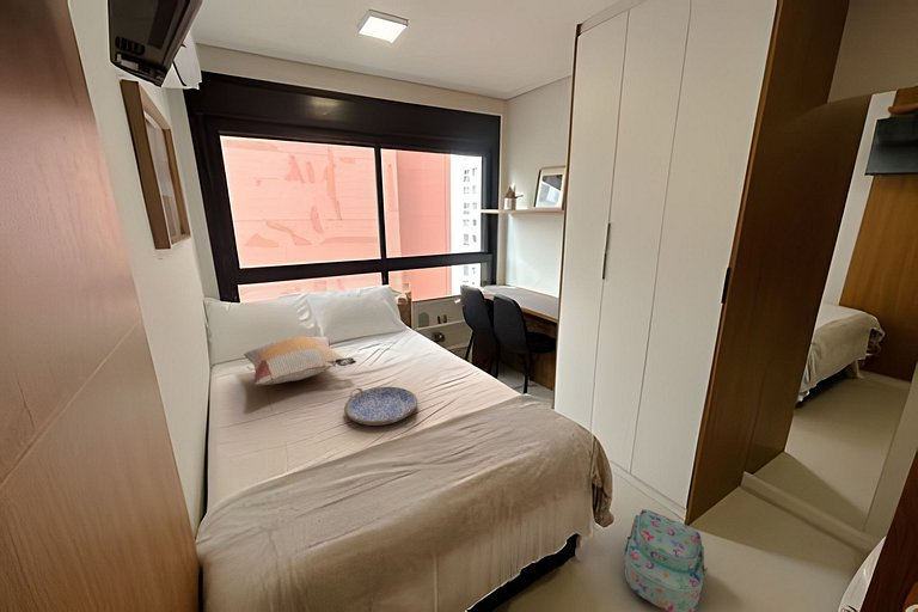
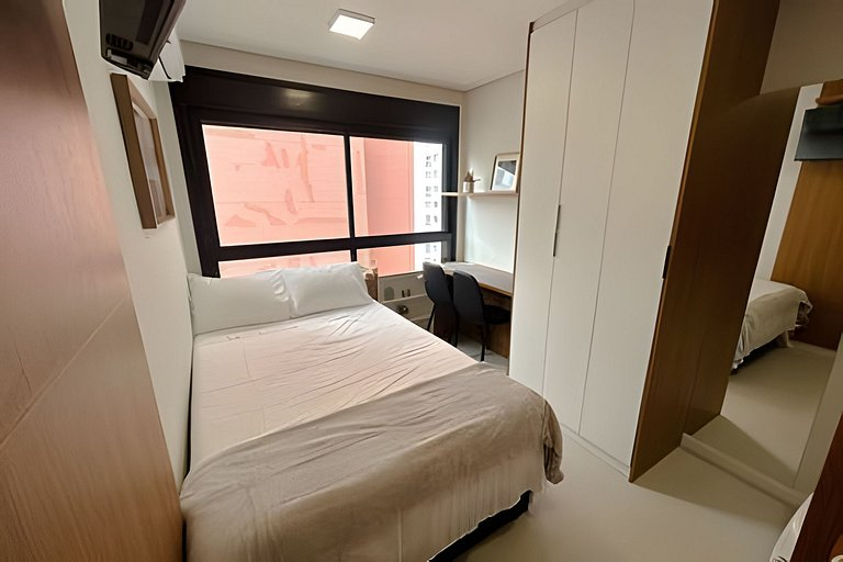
- decorative pillow [243,335,357,386]
- backpack [624,508,709,612]
- serving tray [343,386,418,427]
